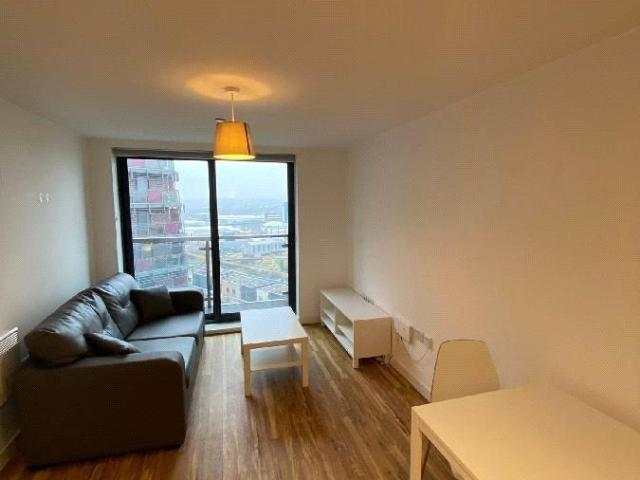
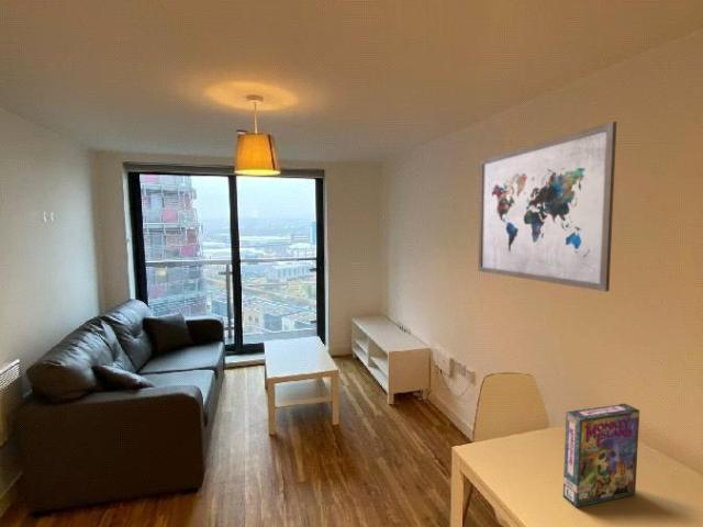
+ wall art [477,121,617,293]
+ game box [562,402,640,508]
